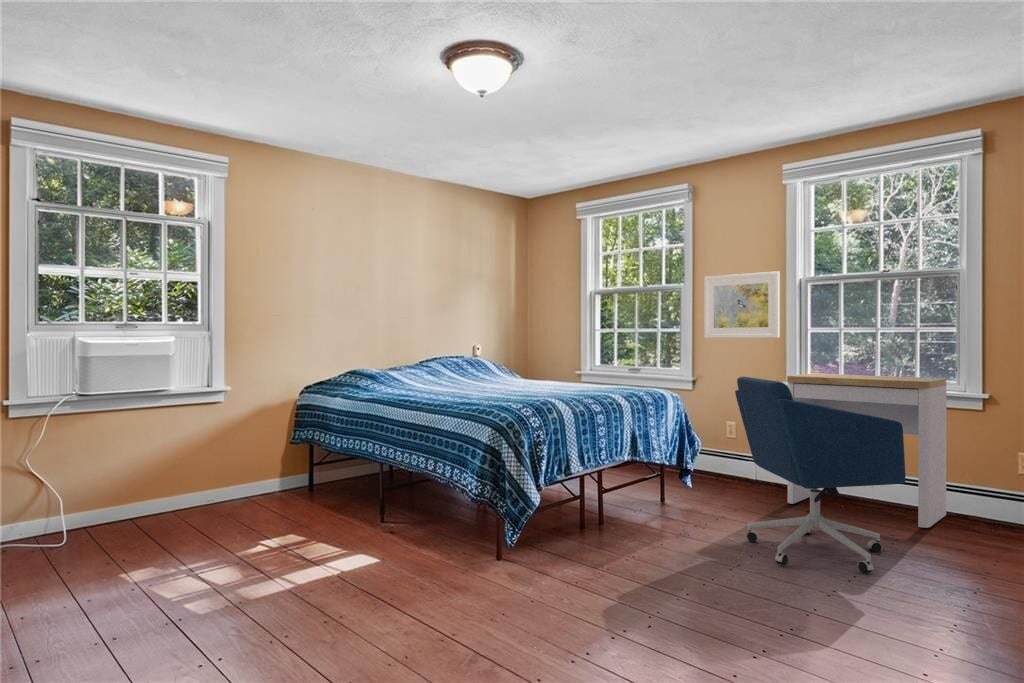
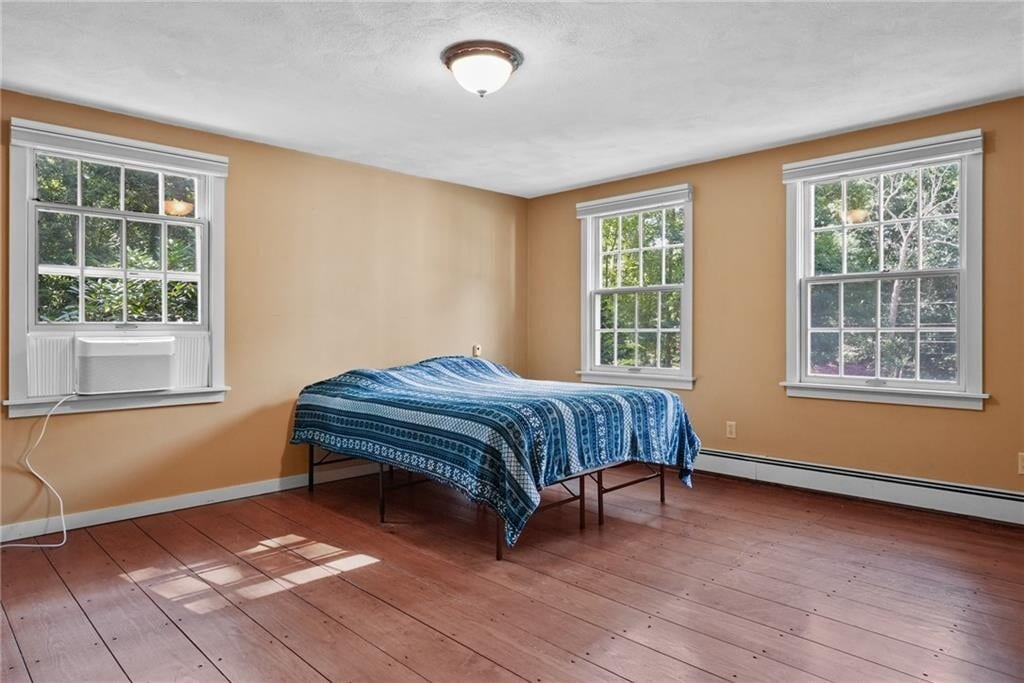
- office chair [734,376,907,574]
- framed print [703,270,781,339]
- desk [786,373,947,529]
